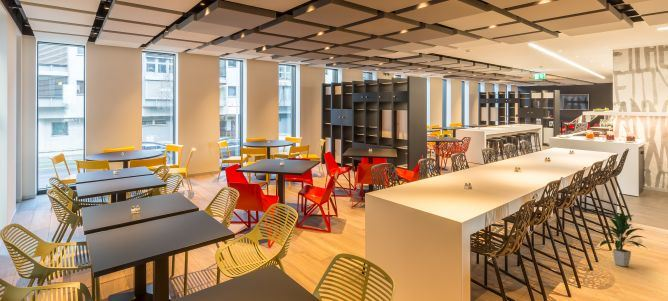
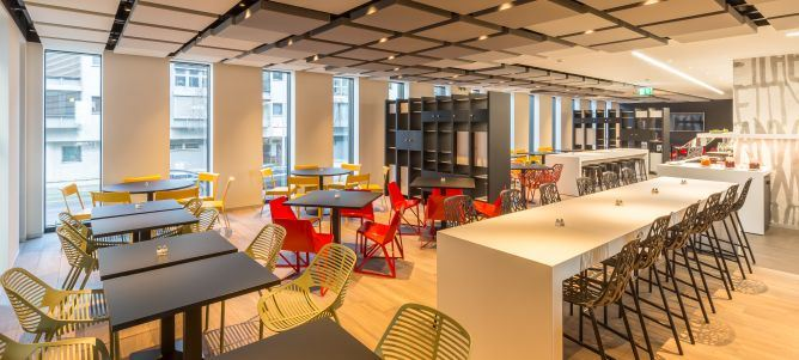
- indoor plant [599,211,649,267]
